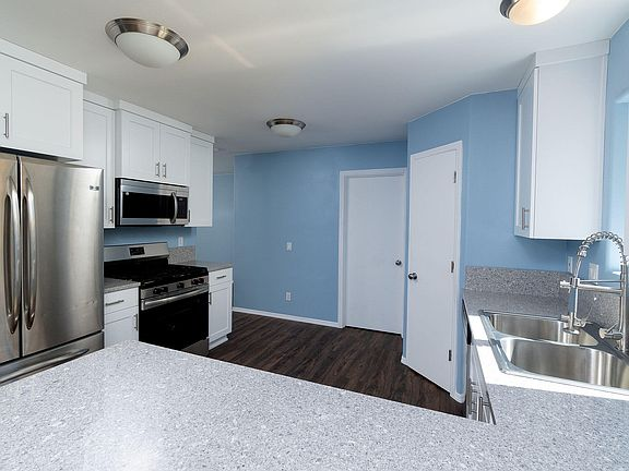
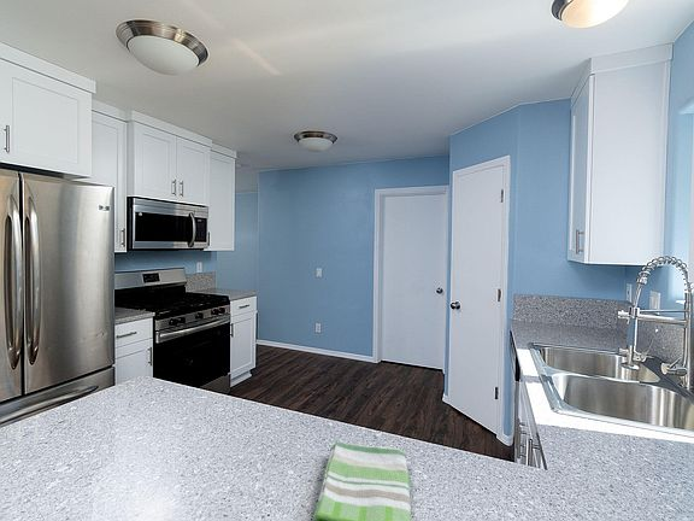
+ dish towel [312,440,412,521]
